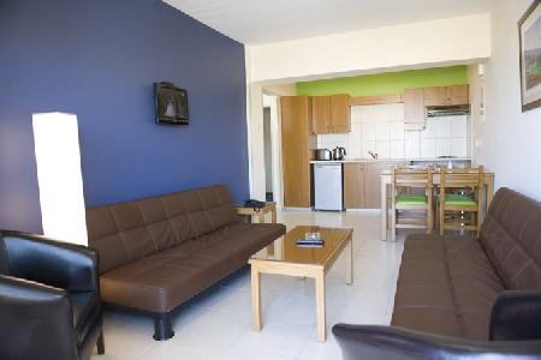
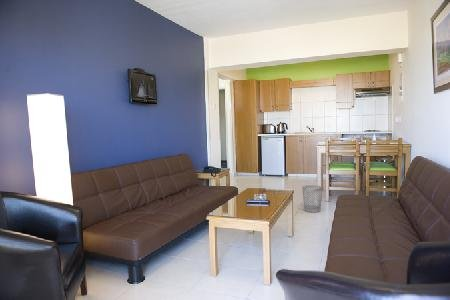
+ wastebasket [301,184,323,213]
